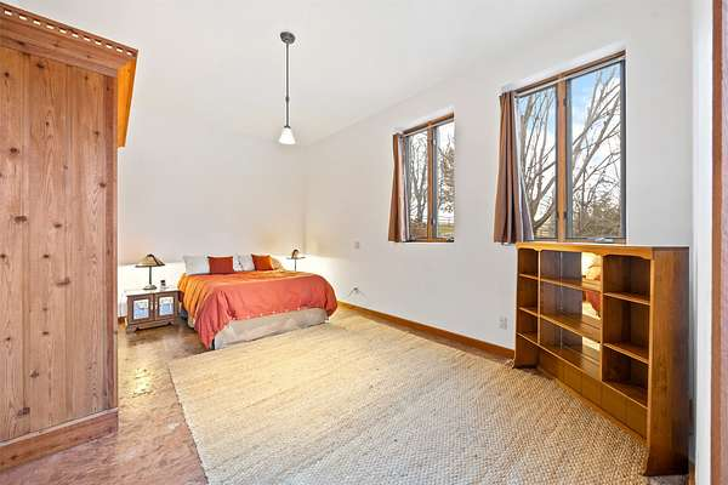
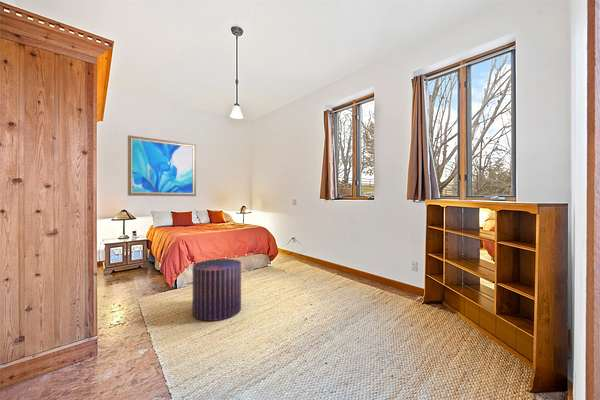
+ wall art [127,134,197,197]
+ stool [192,258,242,322]
